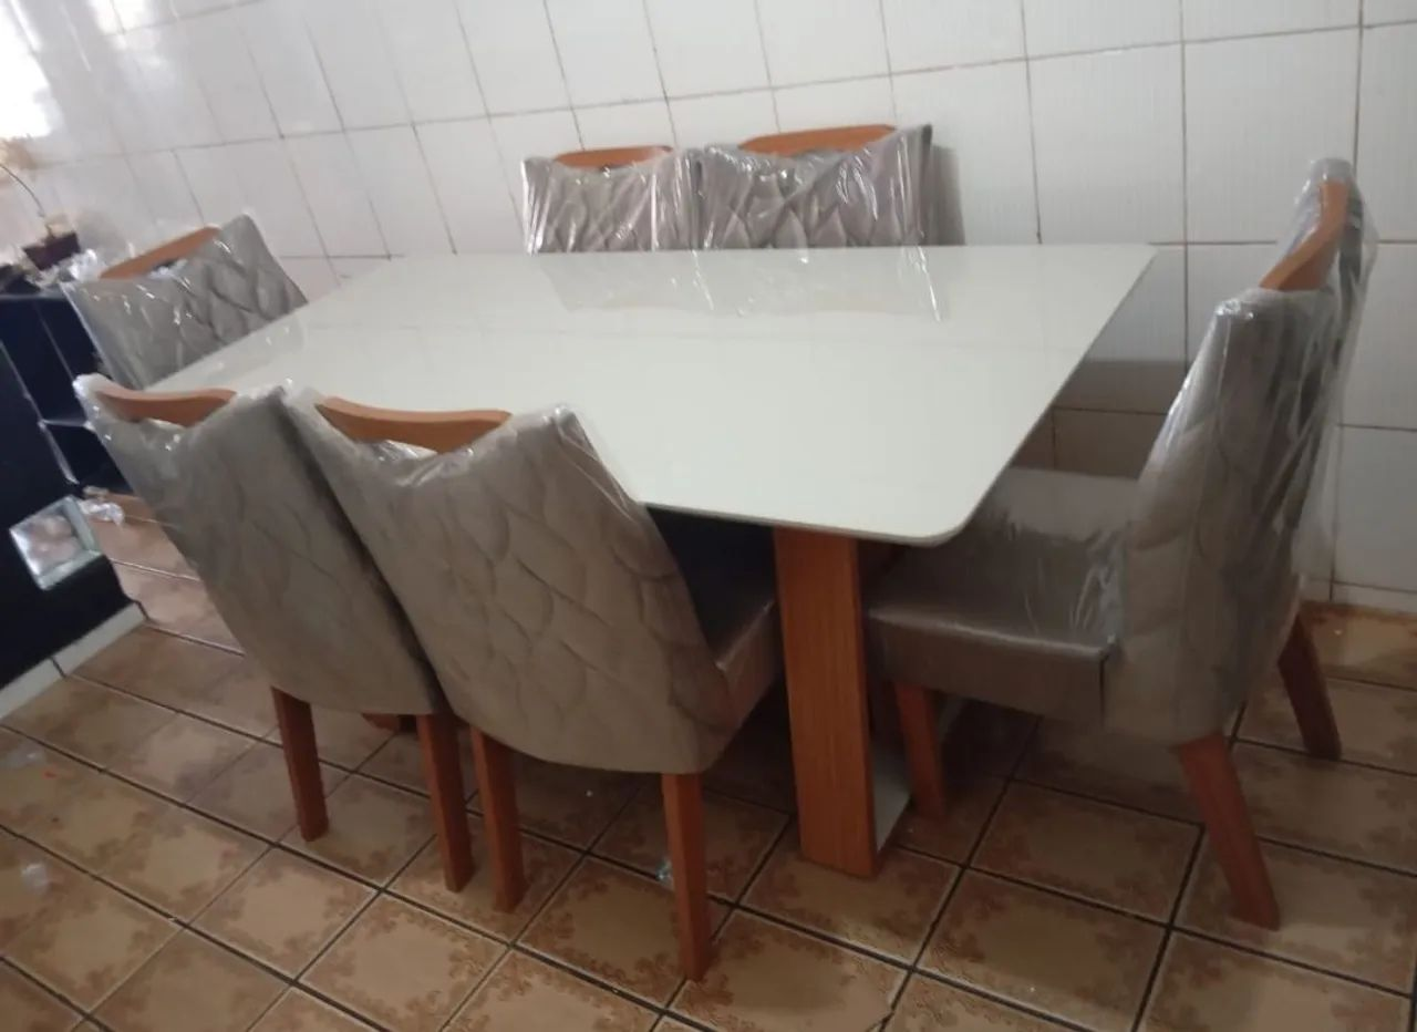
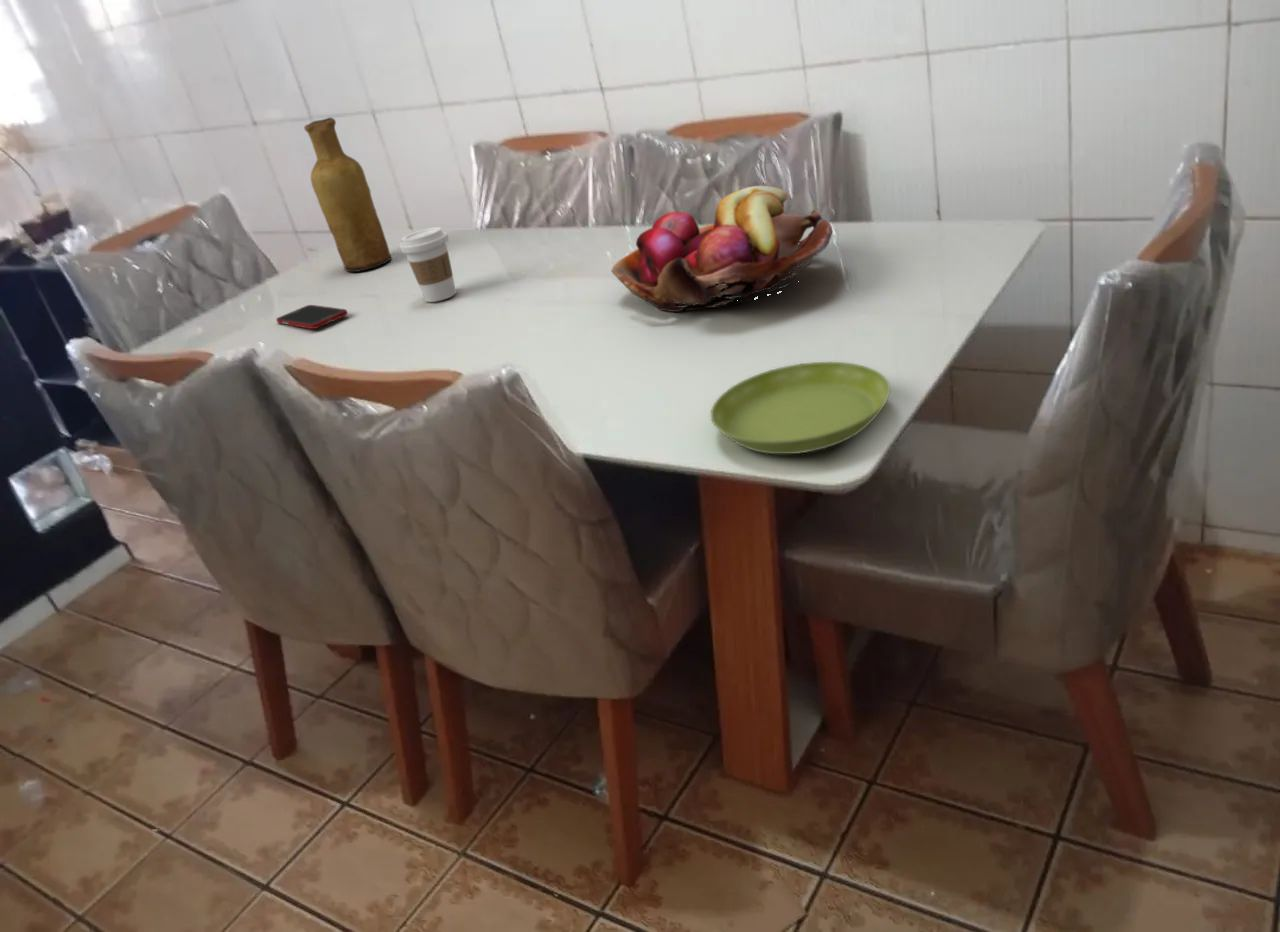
+ fruit basket [610,185,834,313]
+ saucer [709,361,891,455]
+ coffee cup [398,226,457,303]
+ cell phone [275,304,349,330]
+ vase [303,117,392,273]
